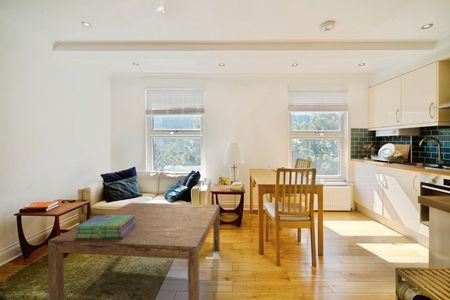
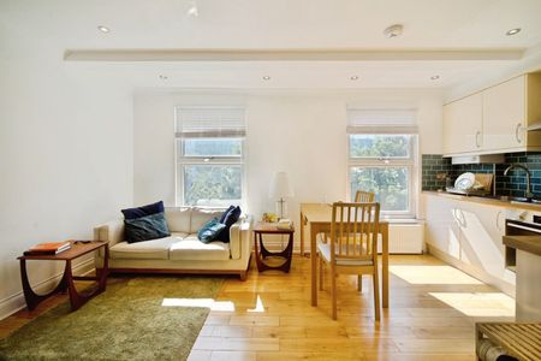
- coffee table [47,202,221,300]
- stack of books [74,214,137,239]
